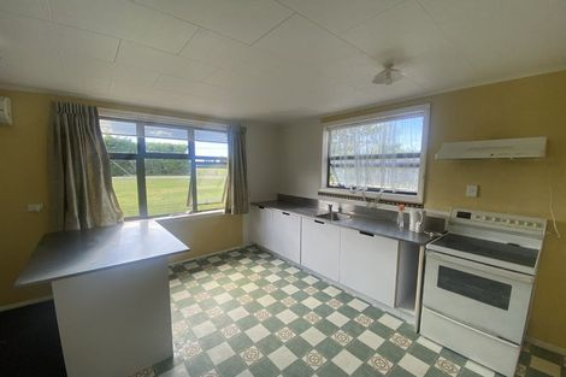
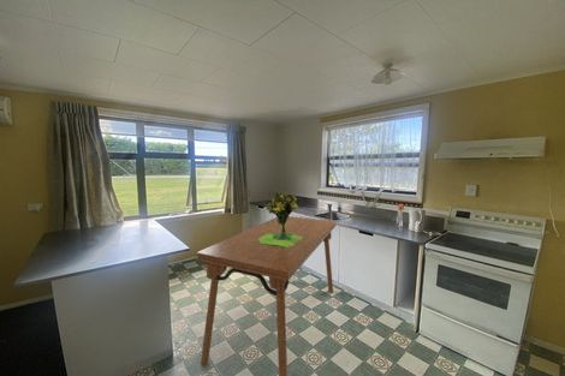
+ bouquet [258,191,303,247]
+ dining table [196,215,338,376]
